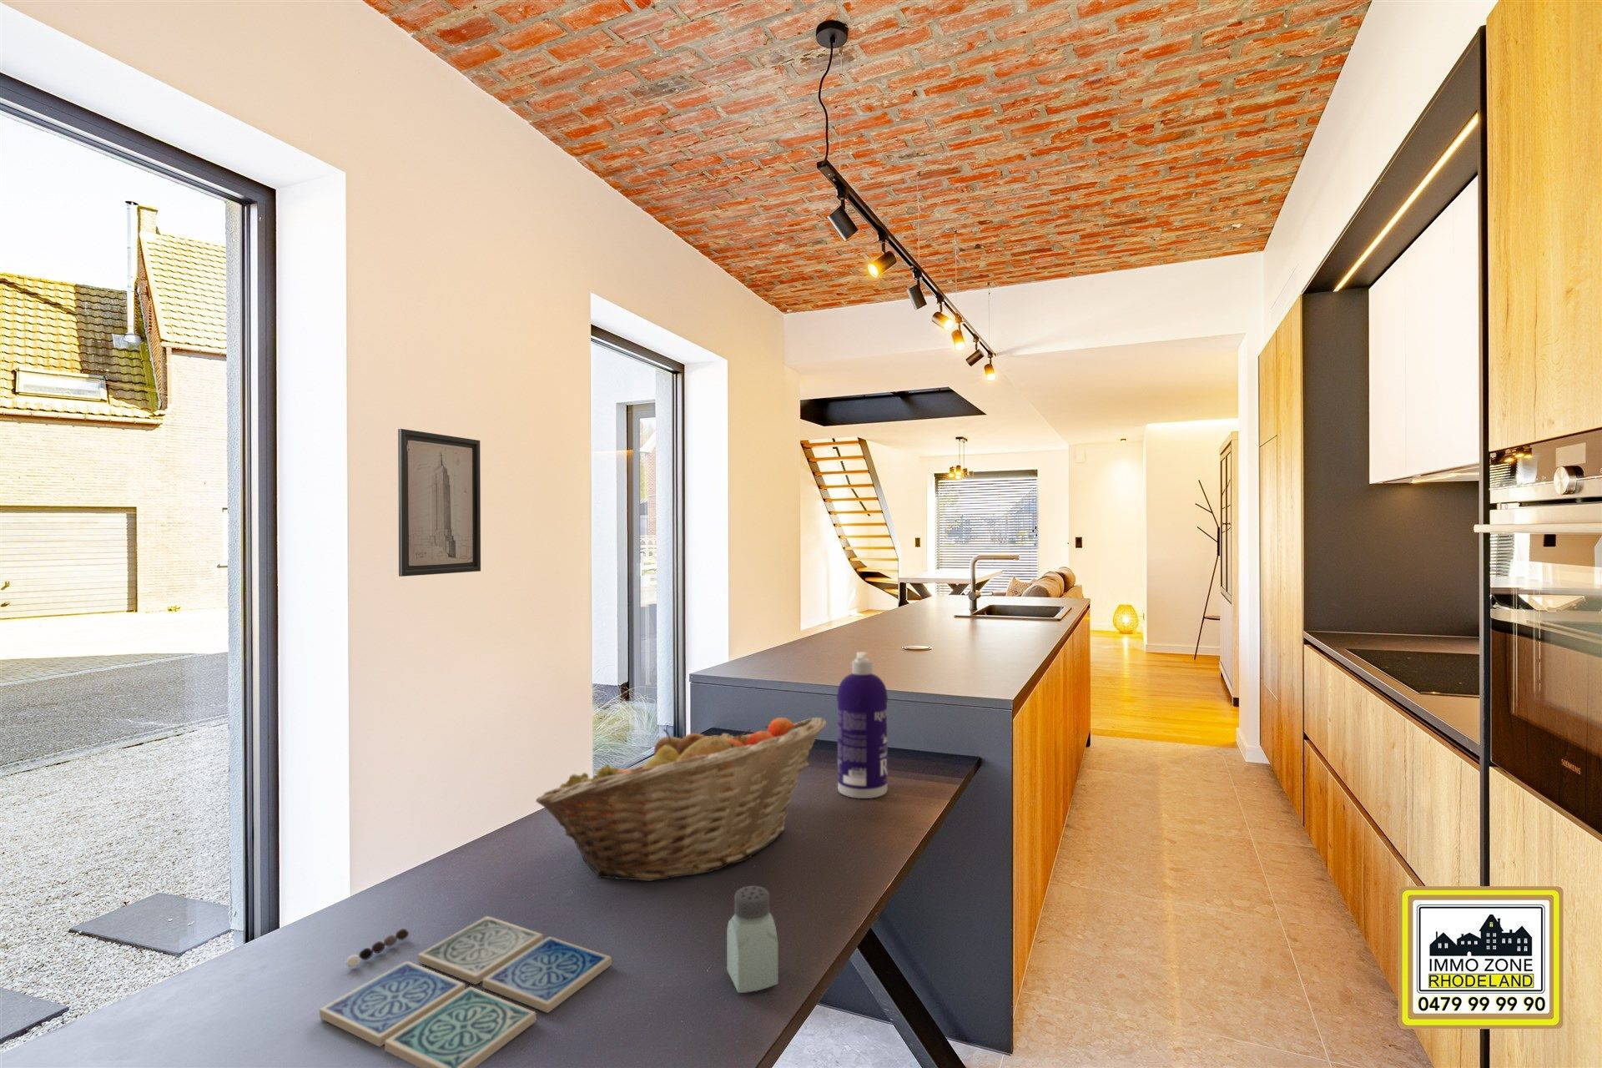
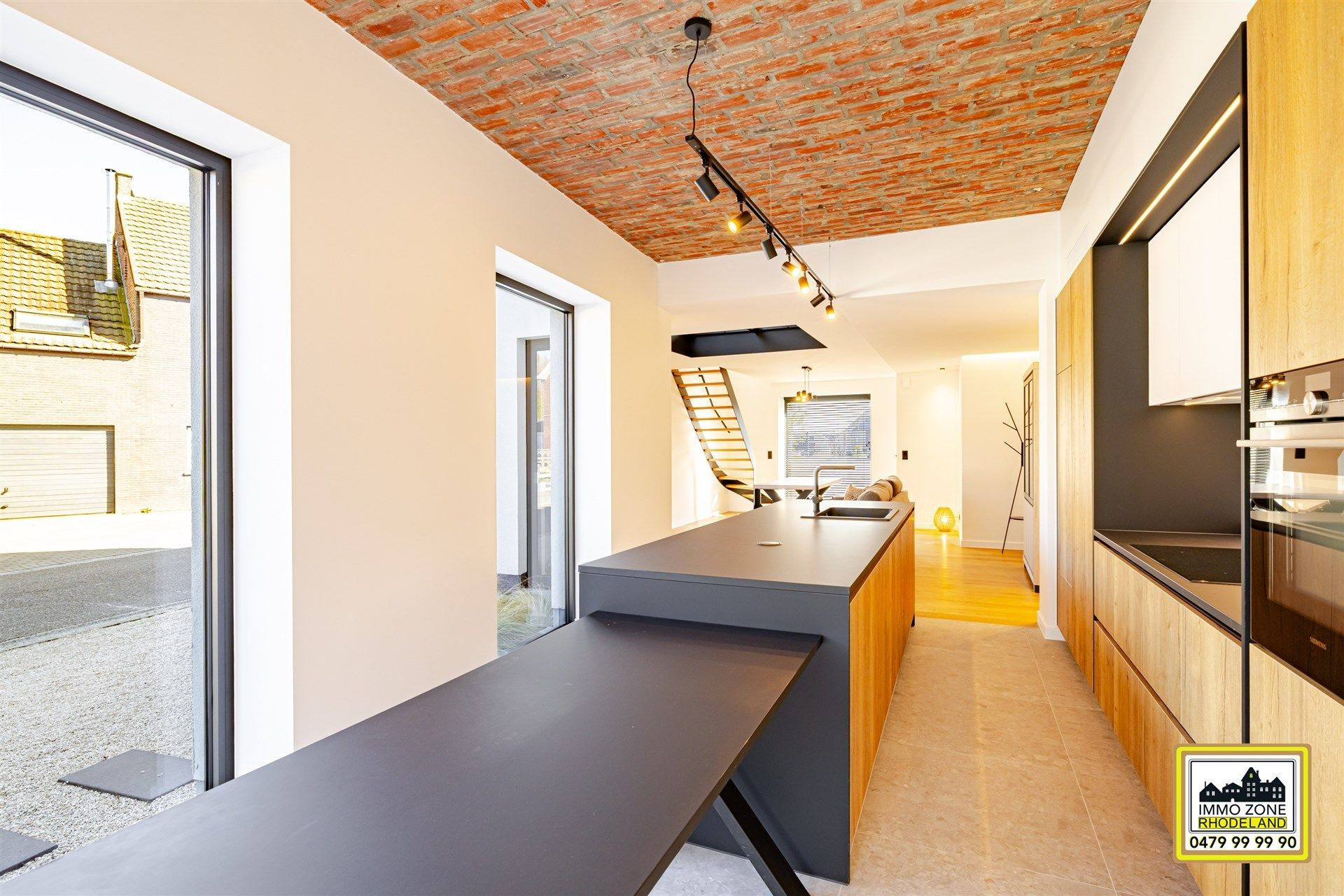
- pepper shaker [344,927,410,968]
- wall art [397,428,482,577]
- spray bottle [836,652,888,800]
- drink coaster [318,915,613,1068]
- saltshaker [726,886,780,994]
- fruit basket [535,716,827,882]
